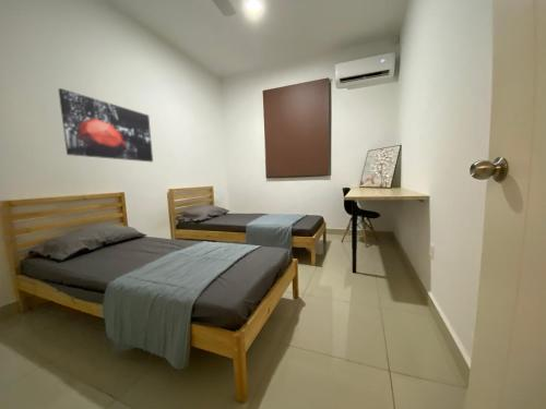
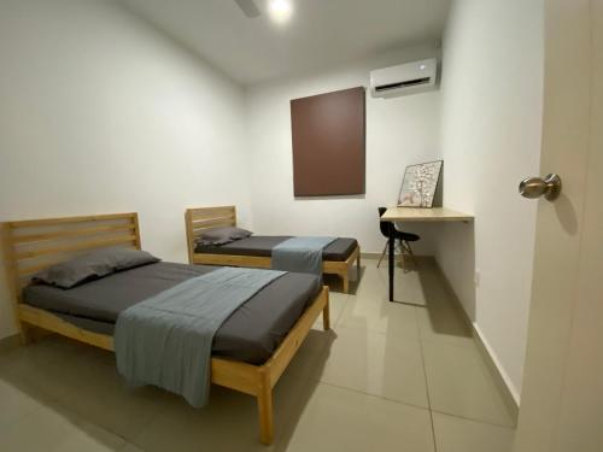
- wall art [58,87,154,163]
